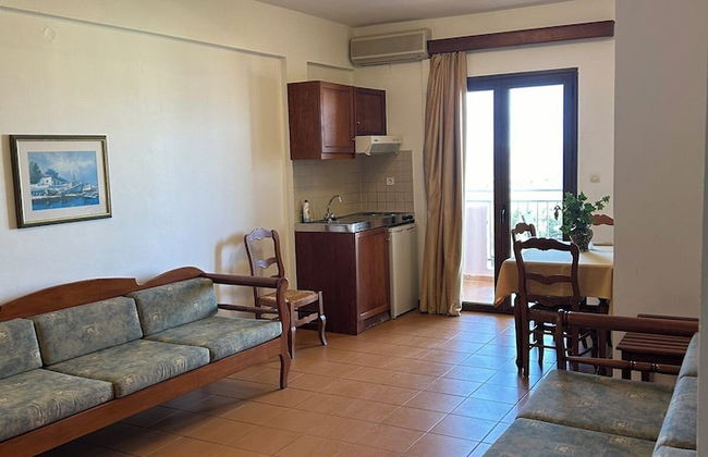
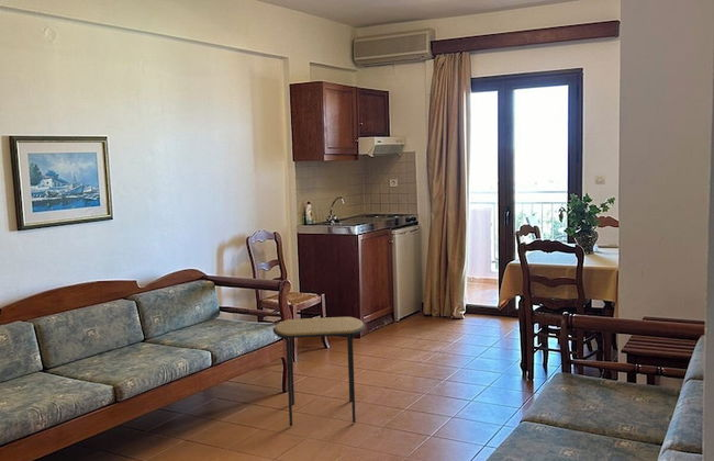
+ side table [272,316,366,427]
